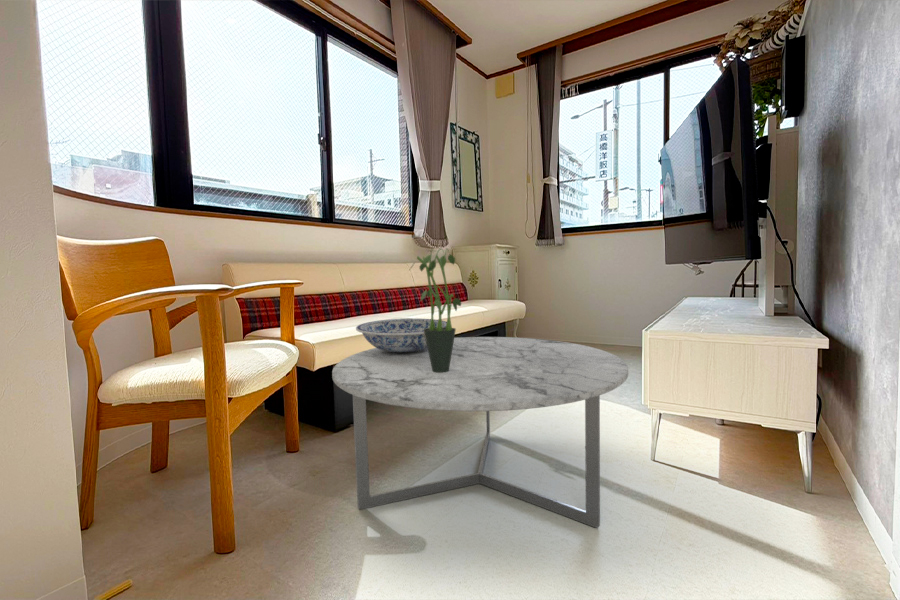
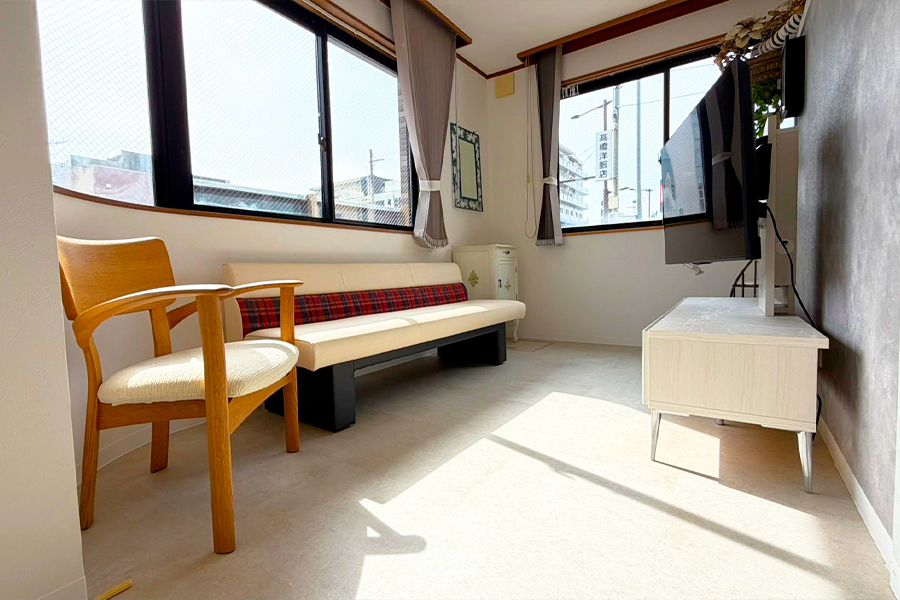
- potted plant [409,247,462,373]
- ceramic bowl [355,318,447,352]
- coffee table [331,336,629,529]
